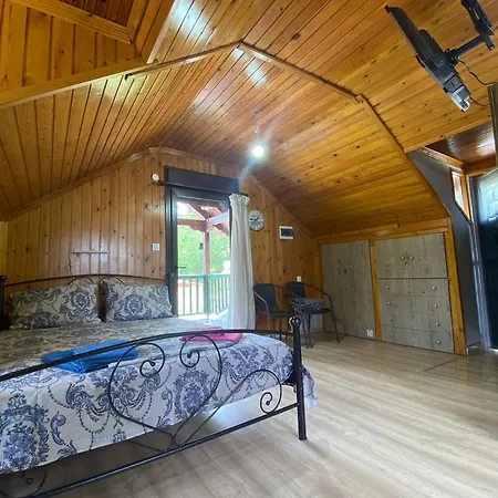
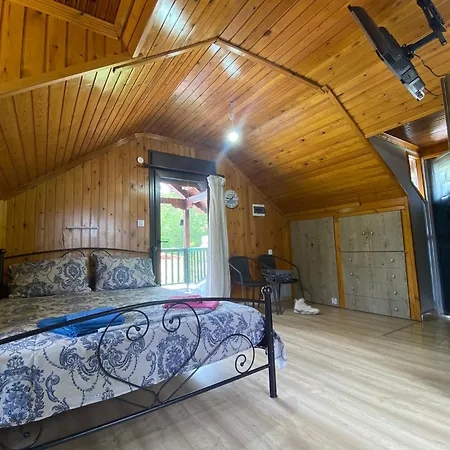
+ sneaker [293,297,320,315]
